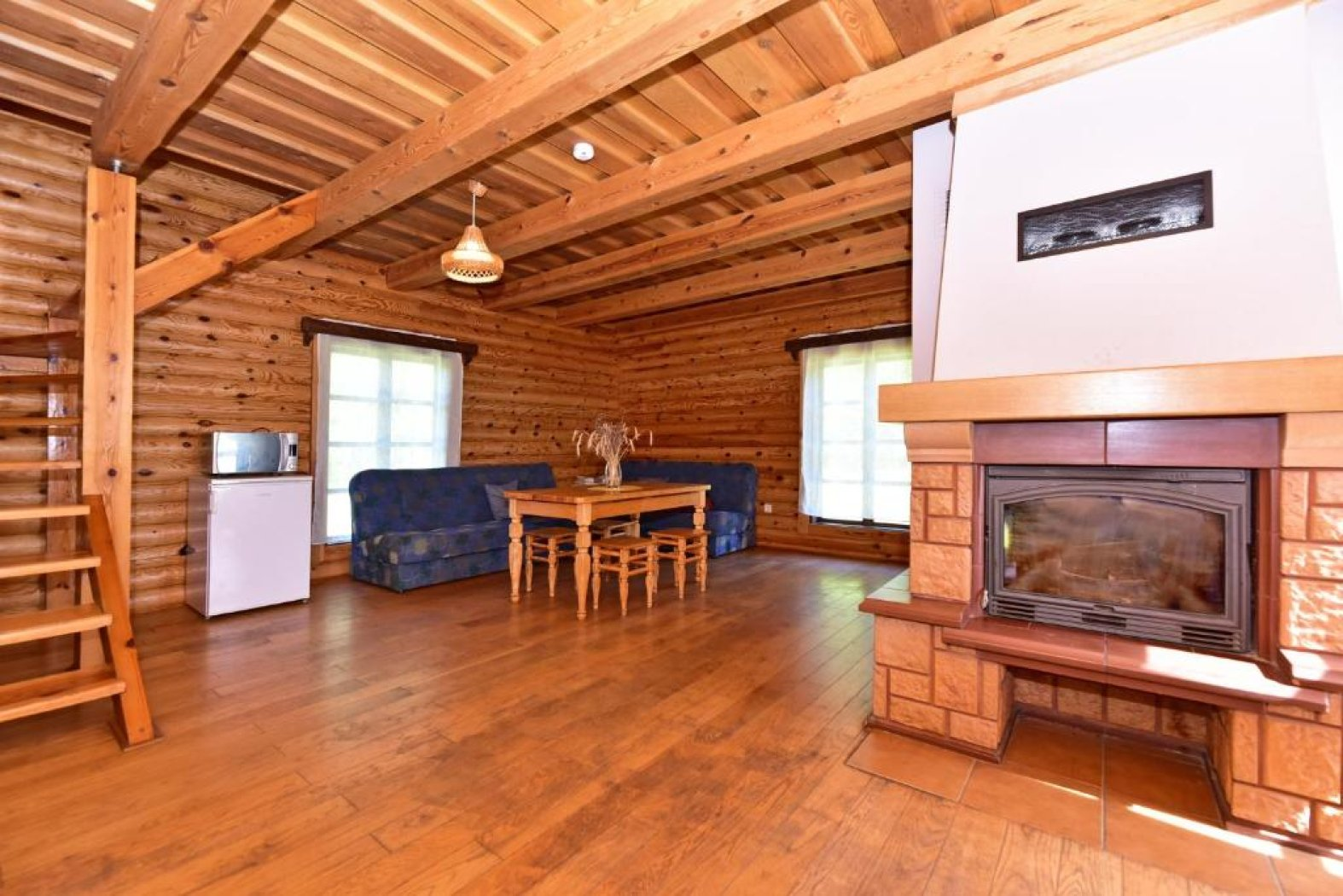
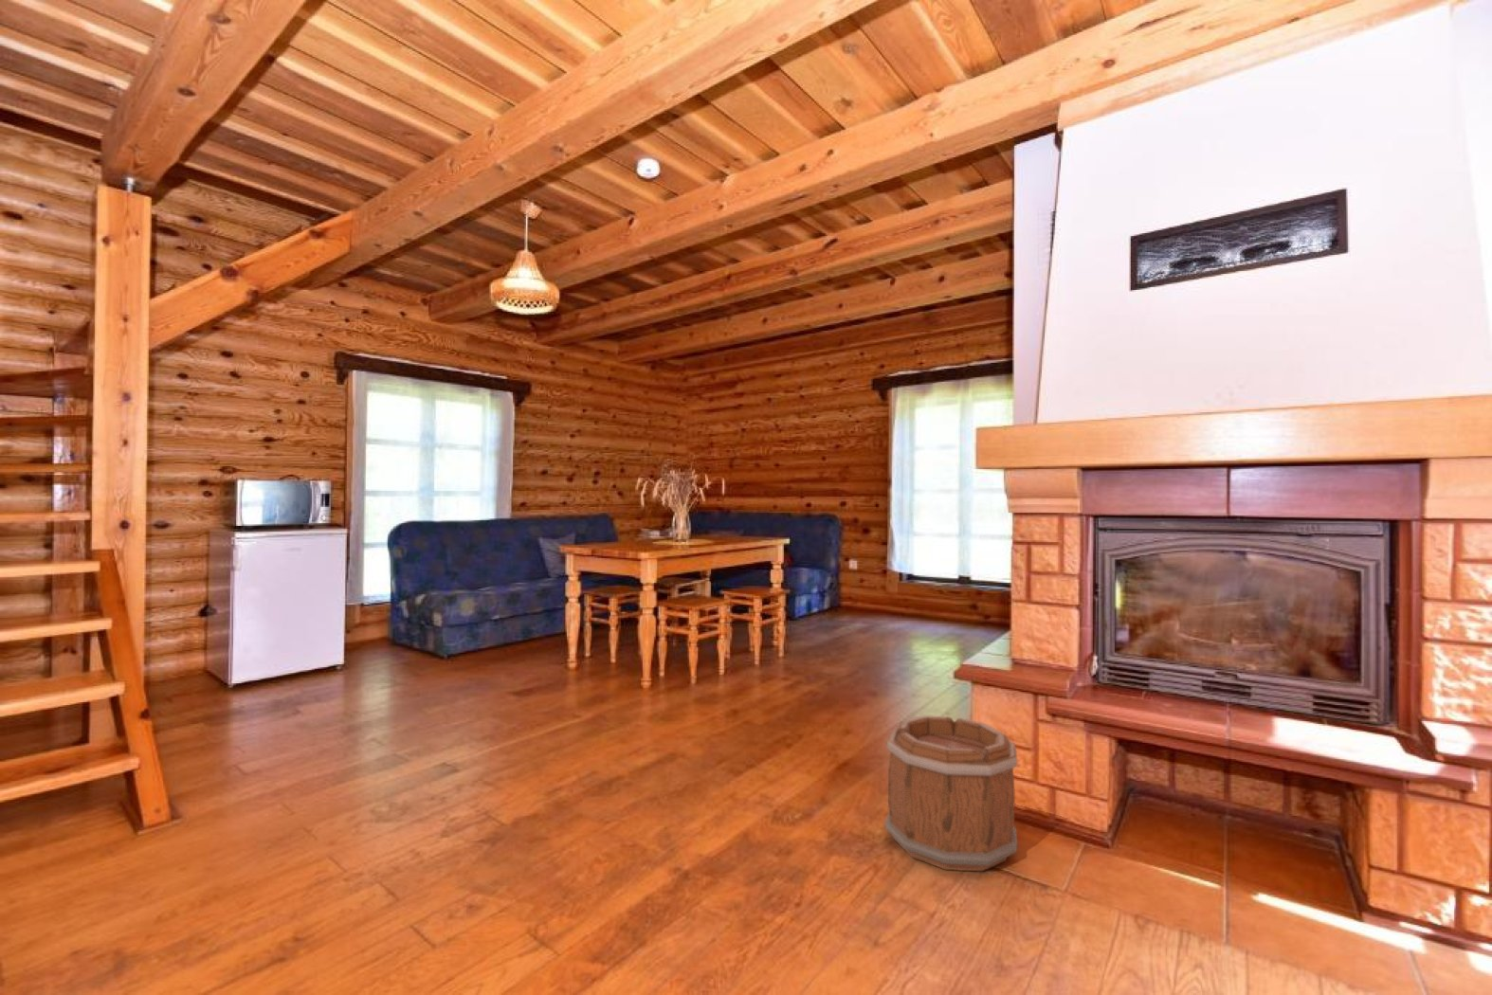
+ bucket [883,715,1019,872]
